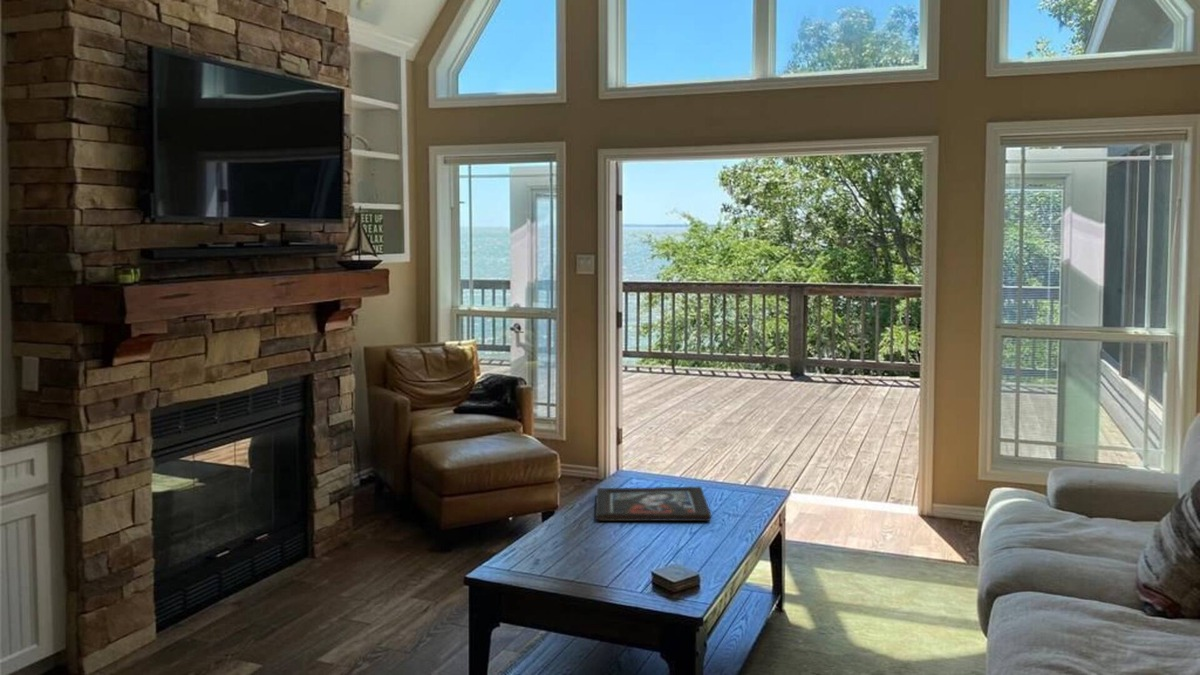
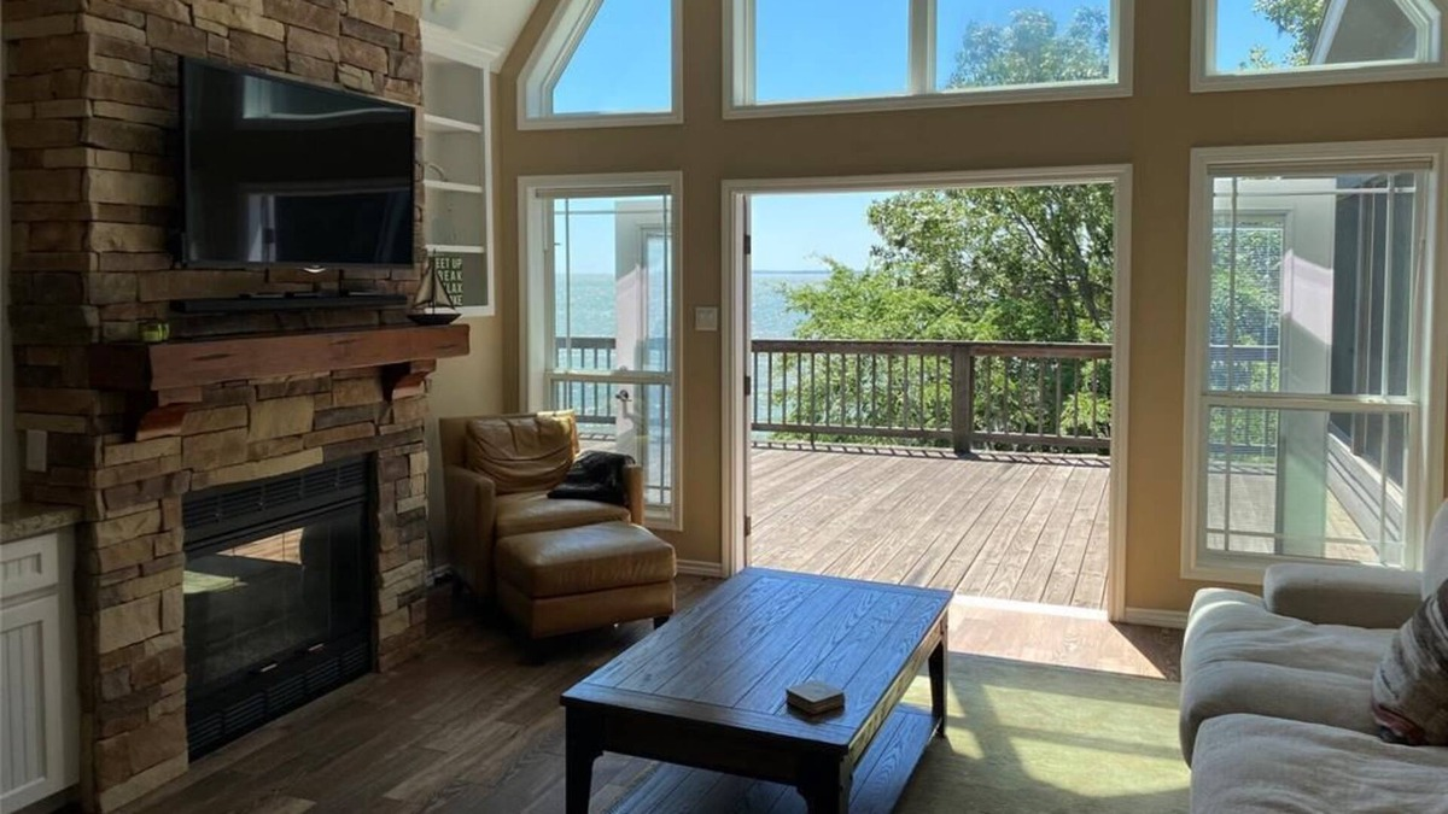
- religious icon [595,485,712,522]
